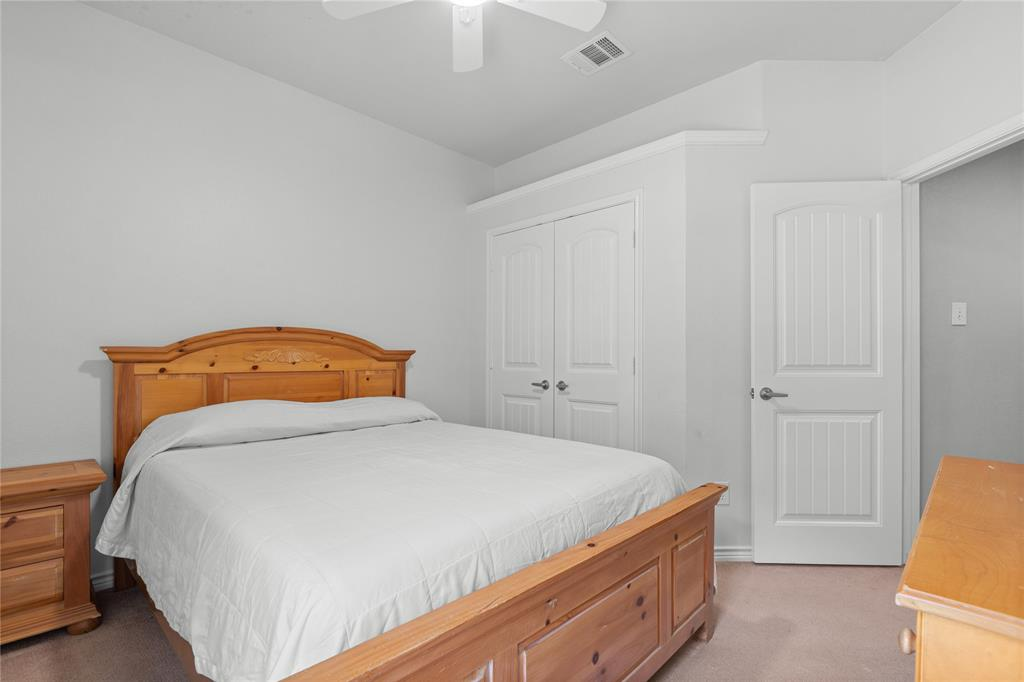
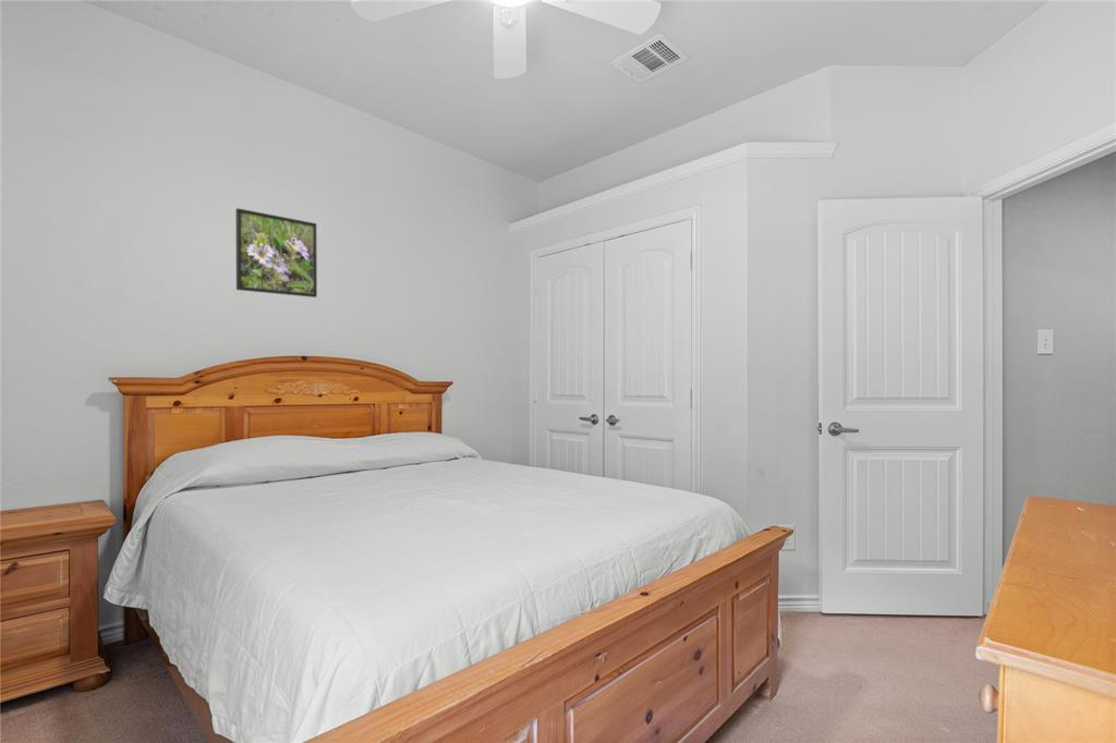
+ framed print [234,207,318,299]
